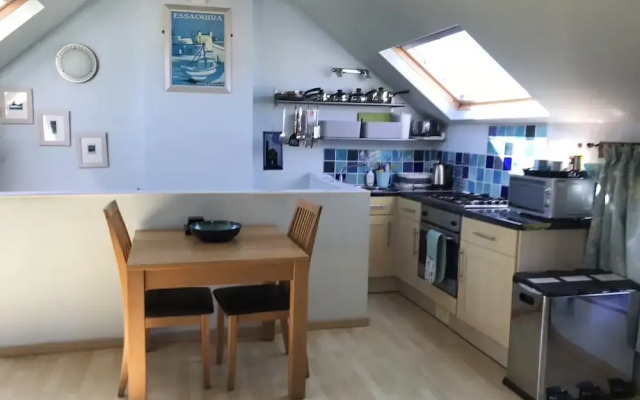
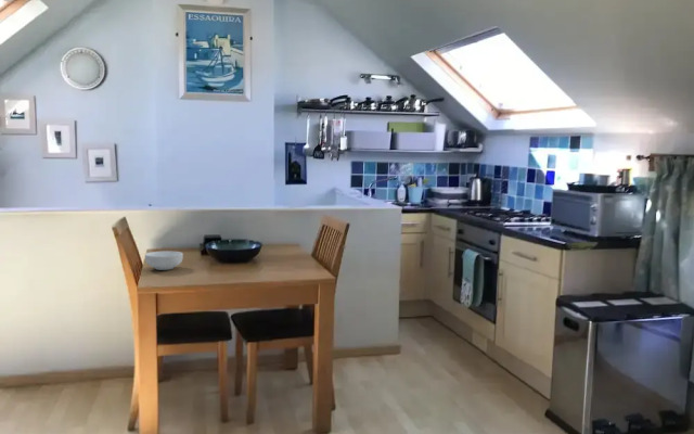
+ cereal bowl [144,250,184,271]
